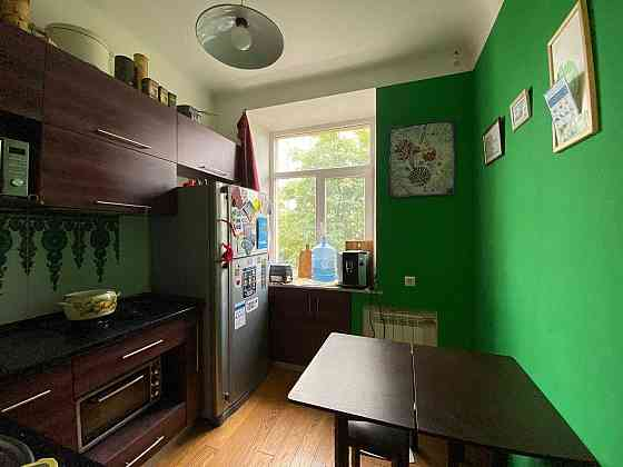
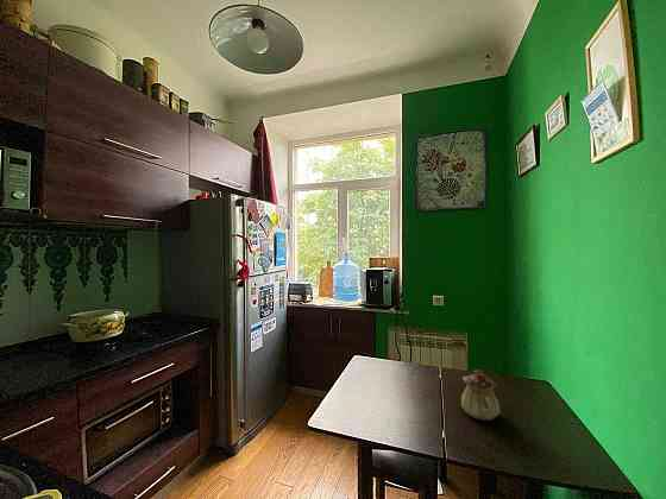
+ teapot [460,368,501,422]
